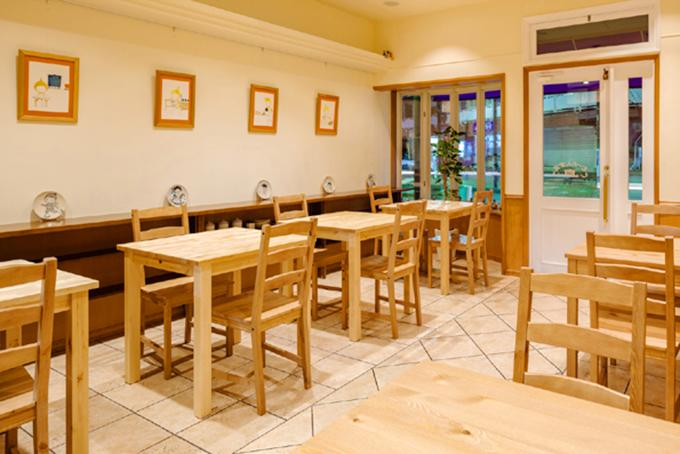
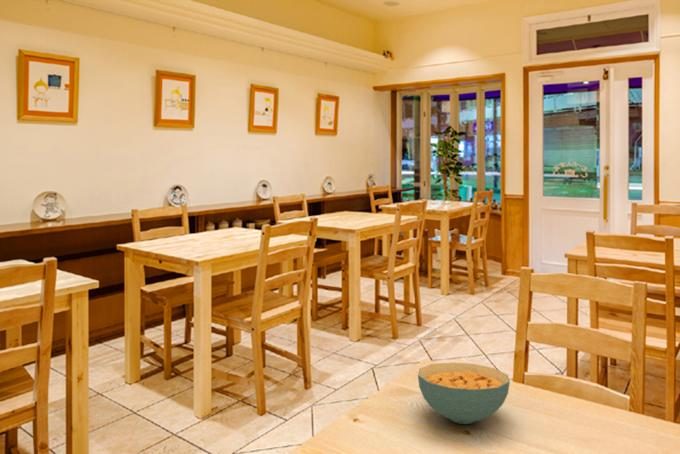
+ cereal bowl [417,361,511,425]
